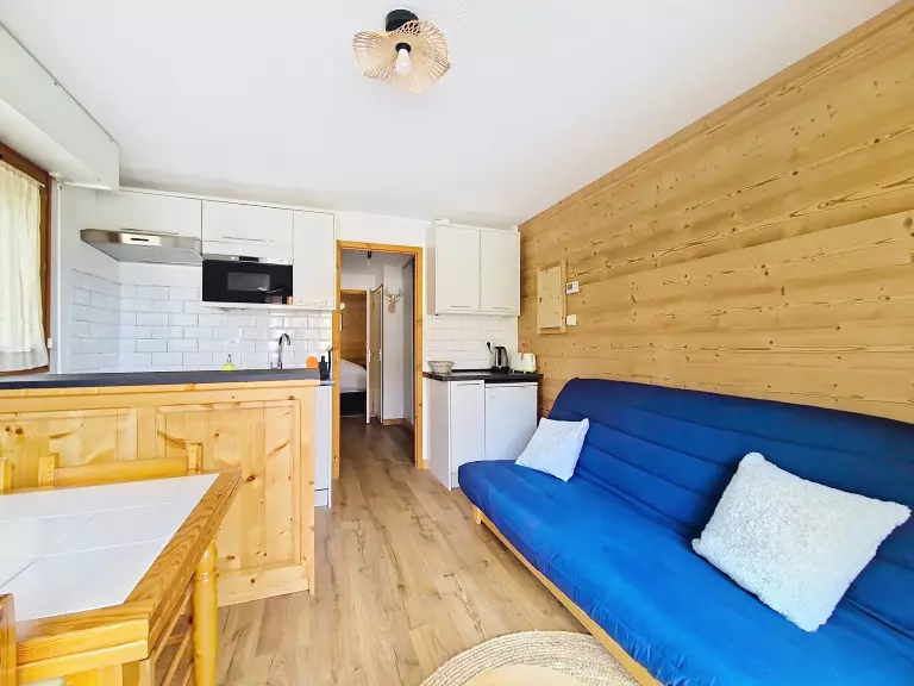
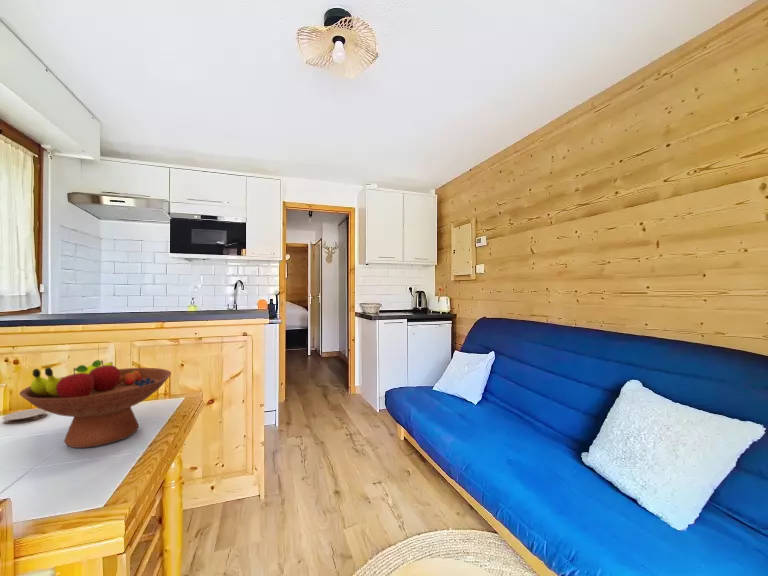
+ fruit bowl [18,359,172,449]
+ coaster [1,408,48,425]
